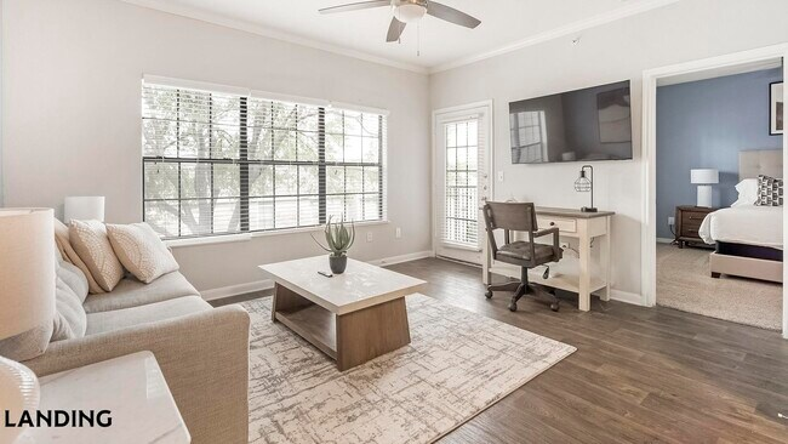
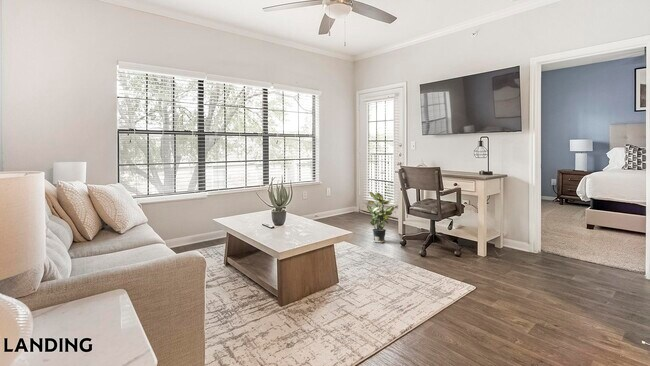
+ potted plant [366,191,395,244]
